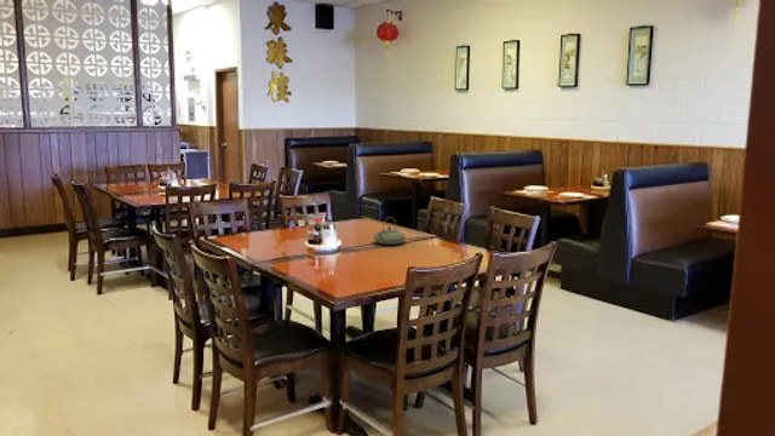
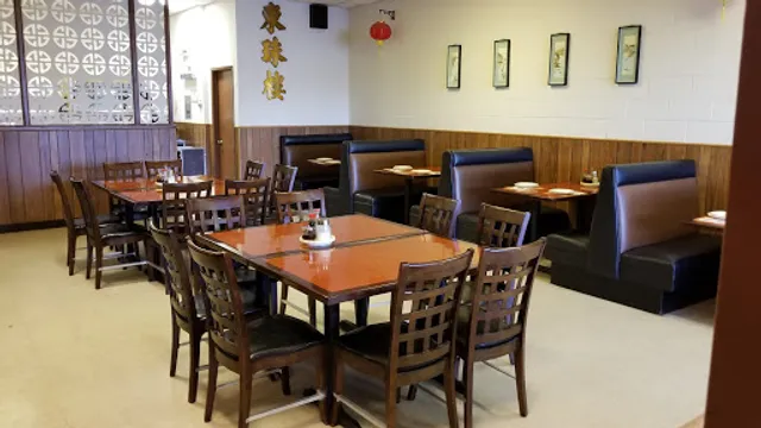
- teapot [372,216,407,246]
